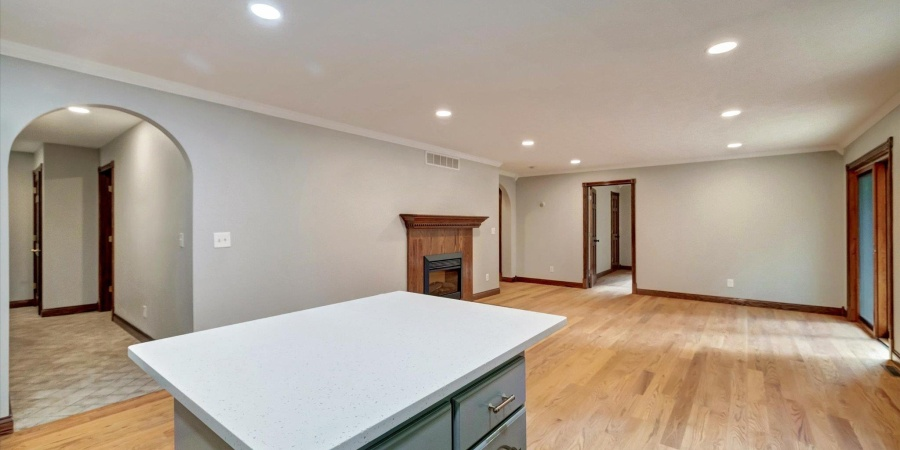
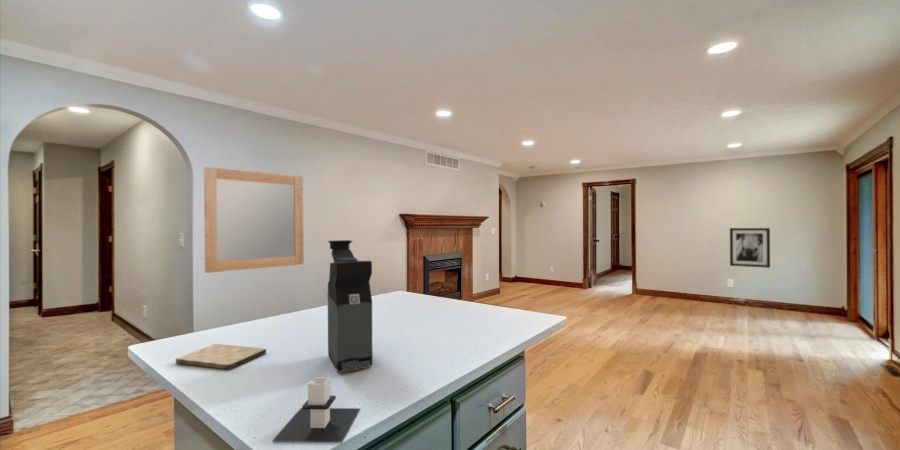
+ wall art [729,227,771,269]
+ architectural model [271,377,361,443]
+ coffee maker [327,239,374,374]
+ cutting board [175,343,267,370]
+ home mirror [203,166,305,274]
